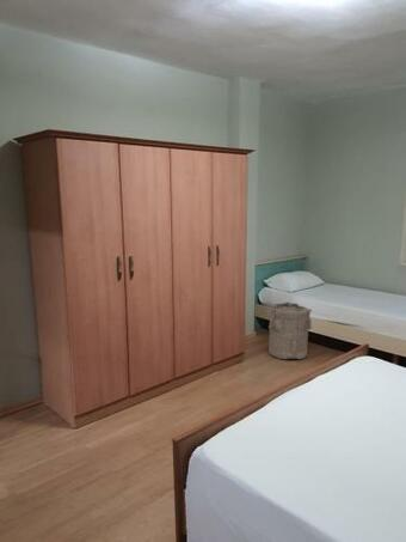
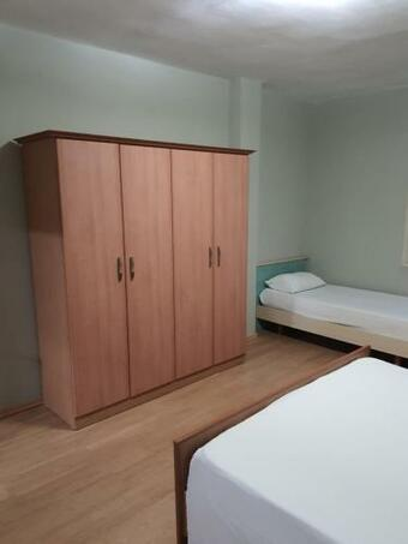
- laundry hamper [267,302,314,361]
